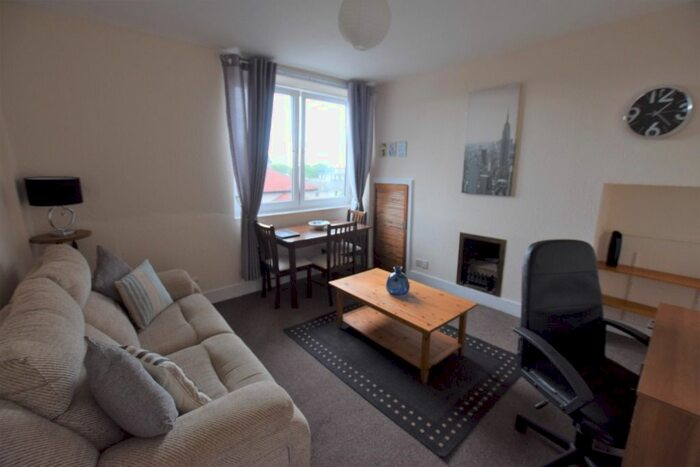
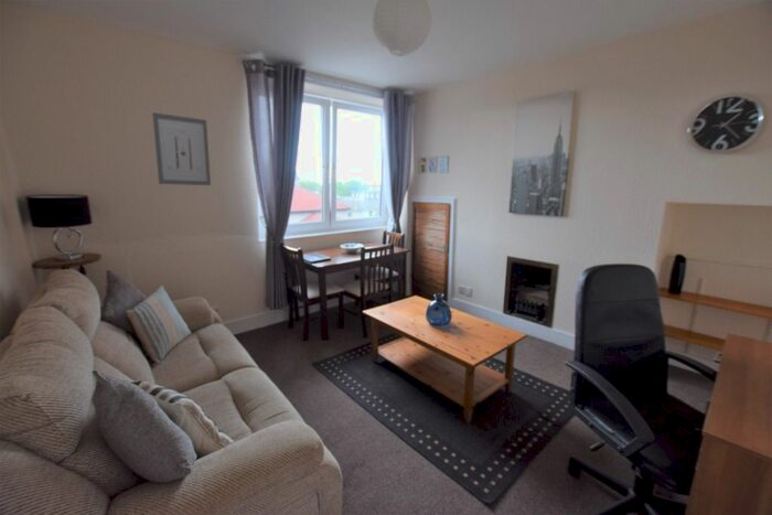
+ wall art [151,111,212,186]
